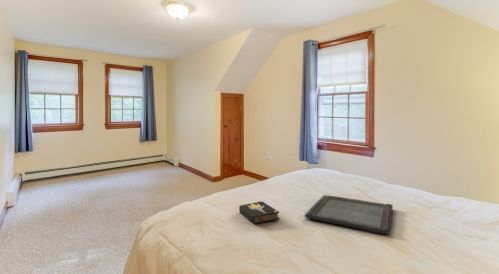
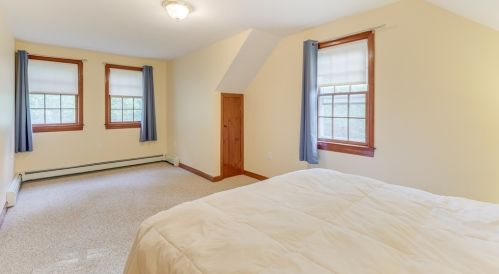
- serving tray [303,194,394,235]
- hardback book [238,200,281,225]
